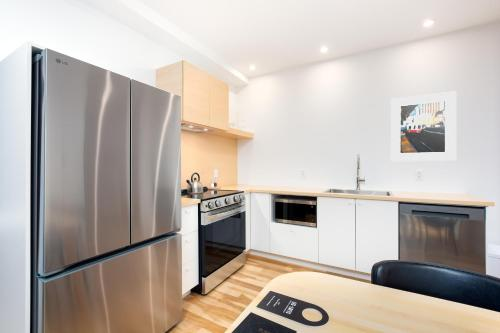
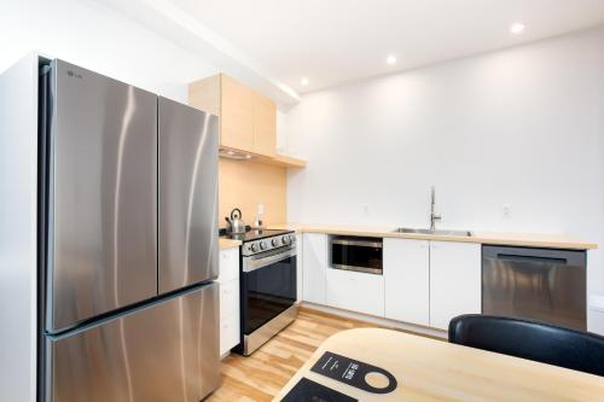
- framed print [390,90,457,162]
